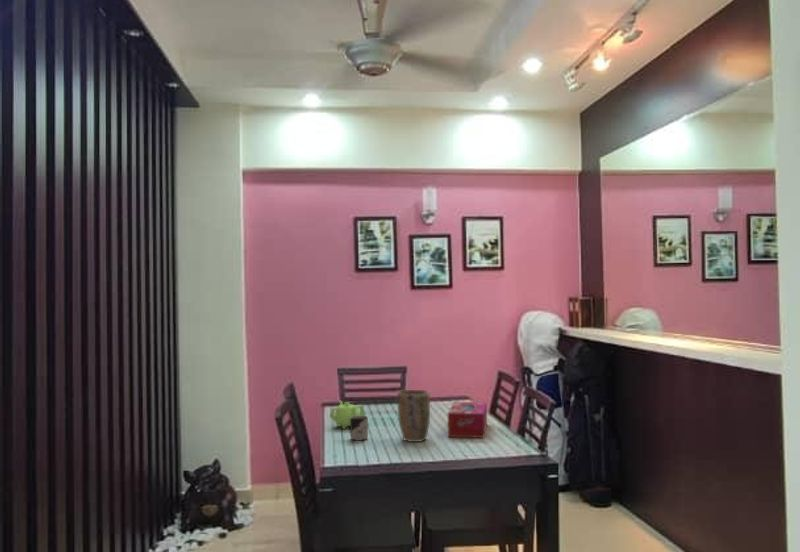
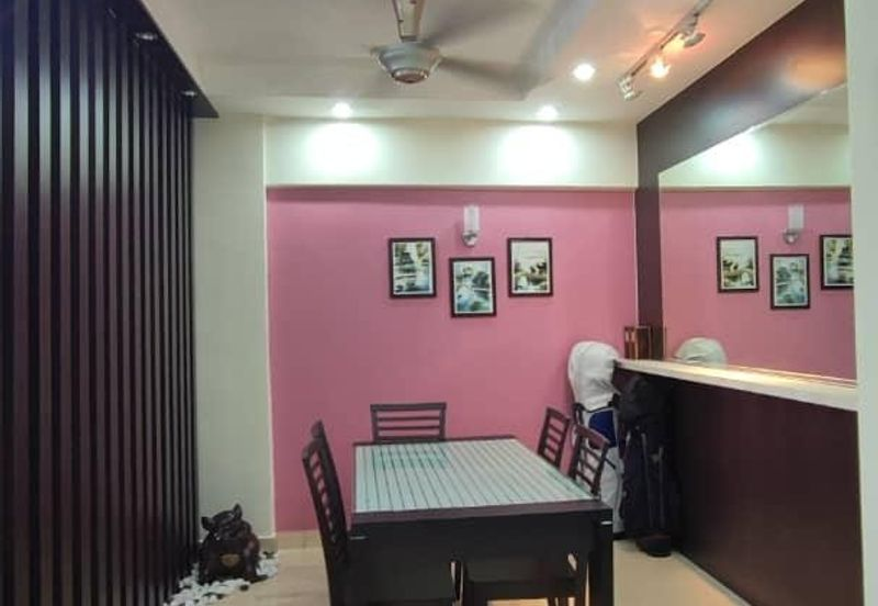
- tissue box [447,401,488,439]
- teapot [328,400,366,430]
- plant pot [397,389,431,443]
- cup [349,415,369,442]
